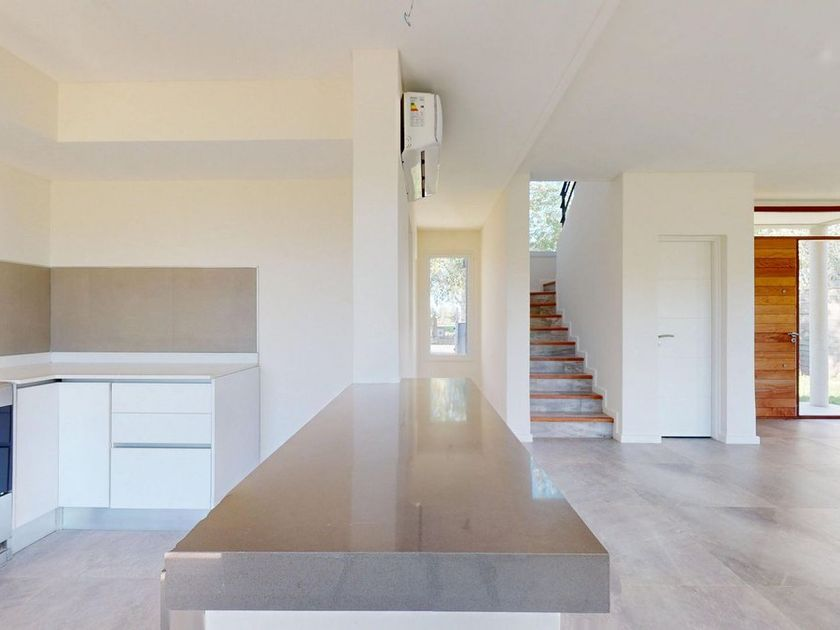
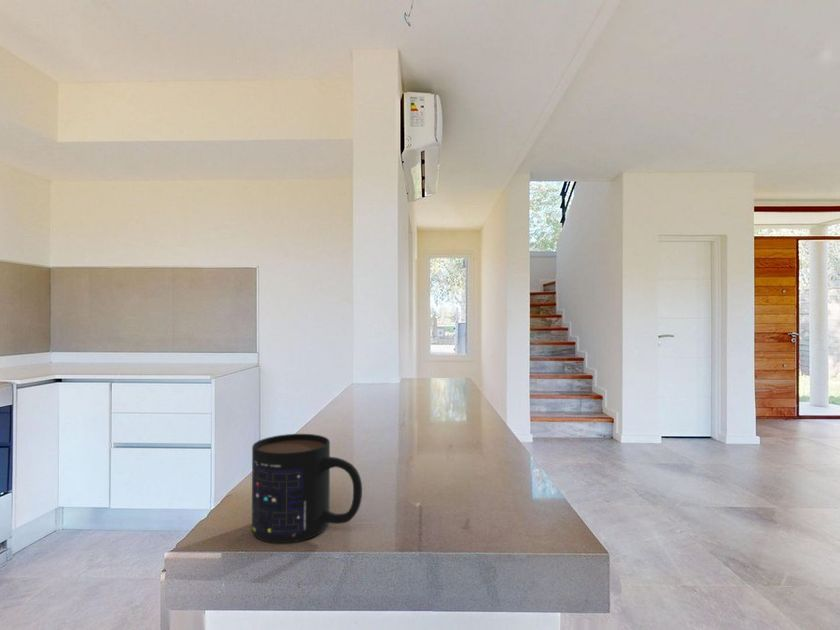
+ mug [251,433,363,544]
